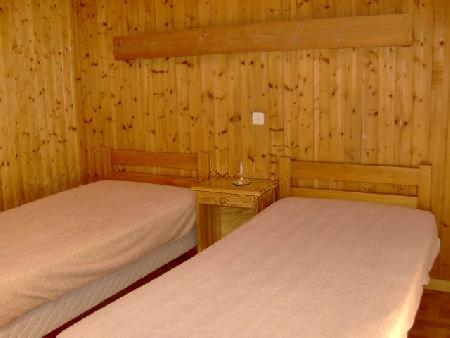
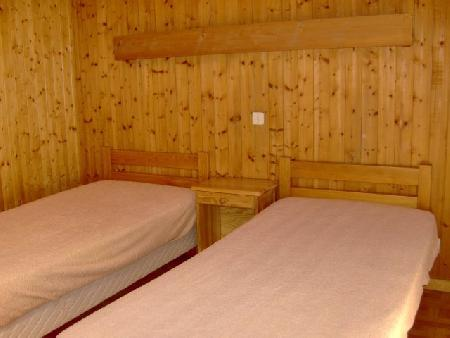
- candle holder [232,161,252,186]
